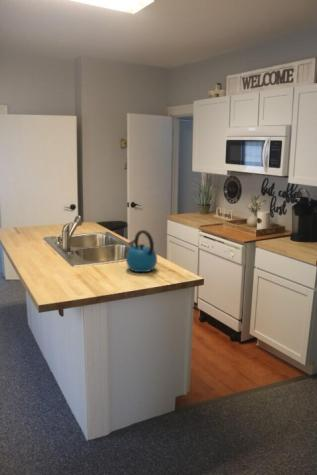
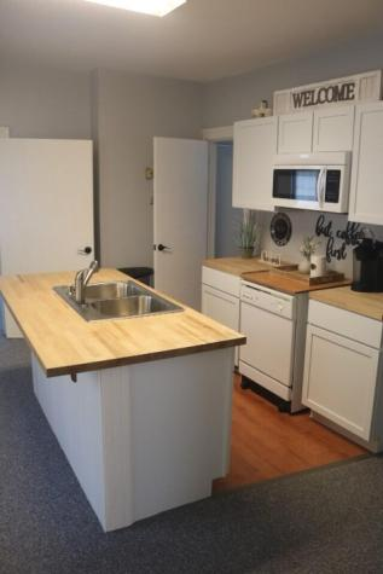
- kettle [125,229,158,273]
